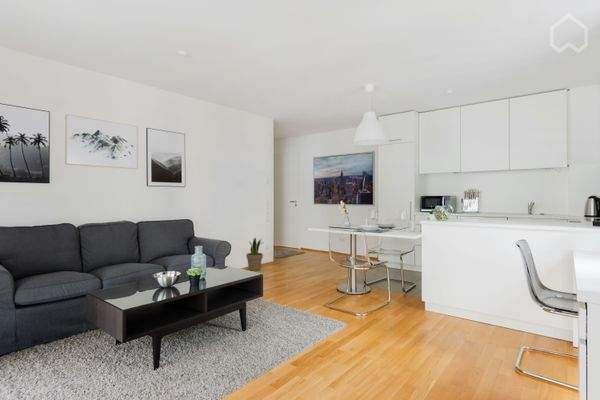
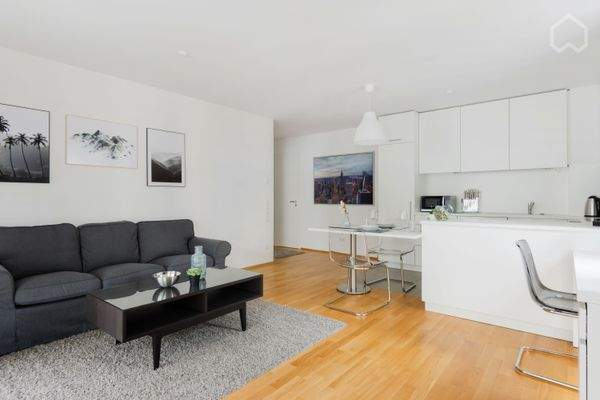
- potted plant [246,237,264,272]
